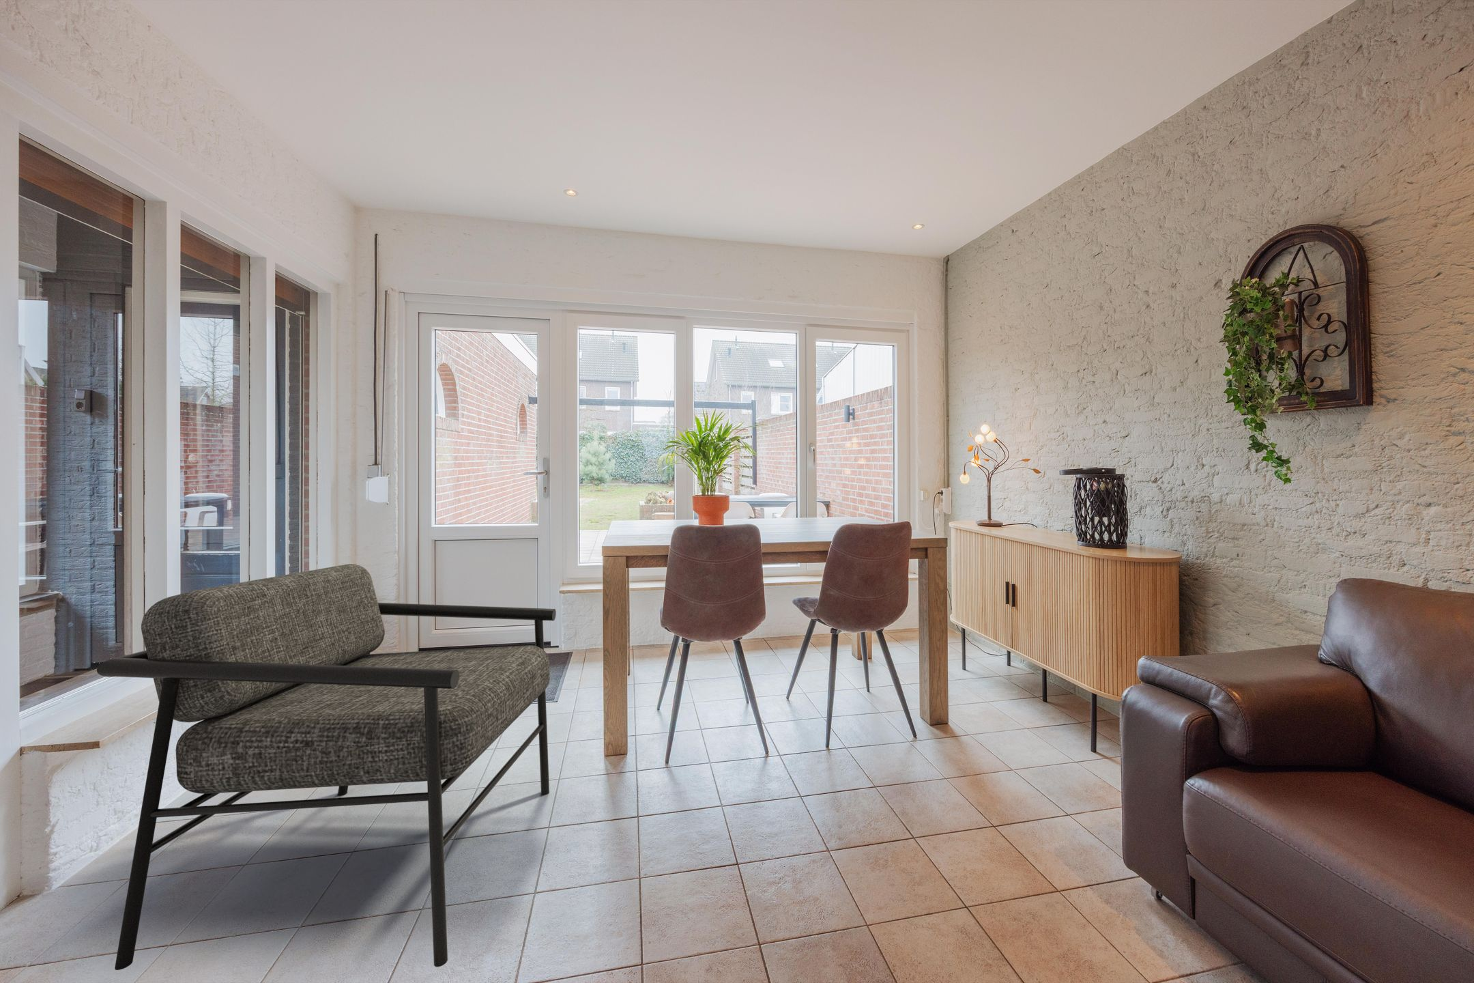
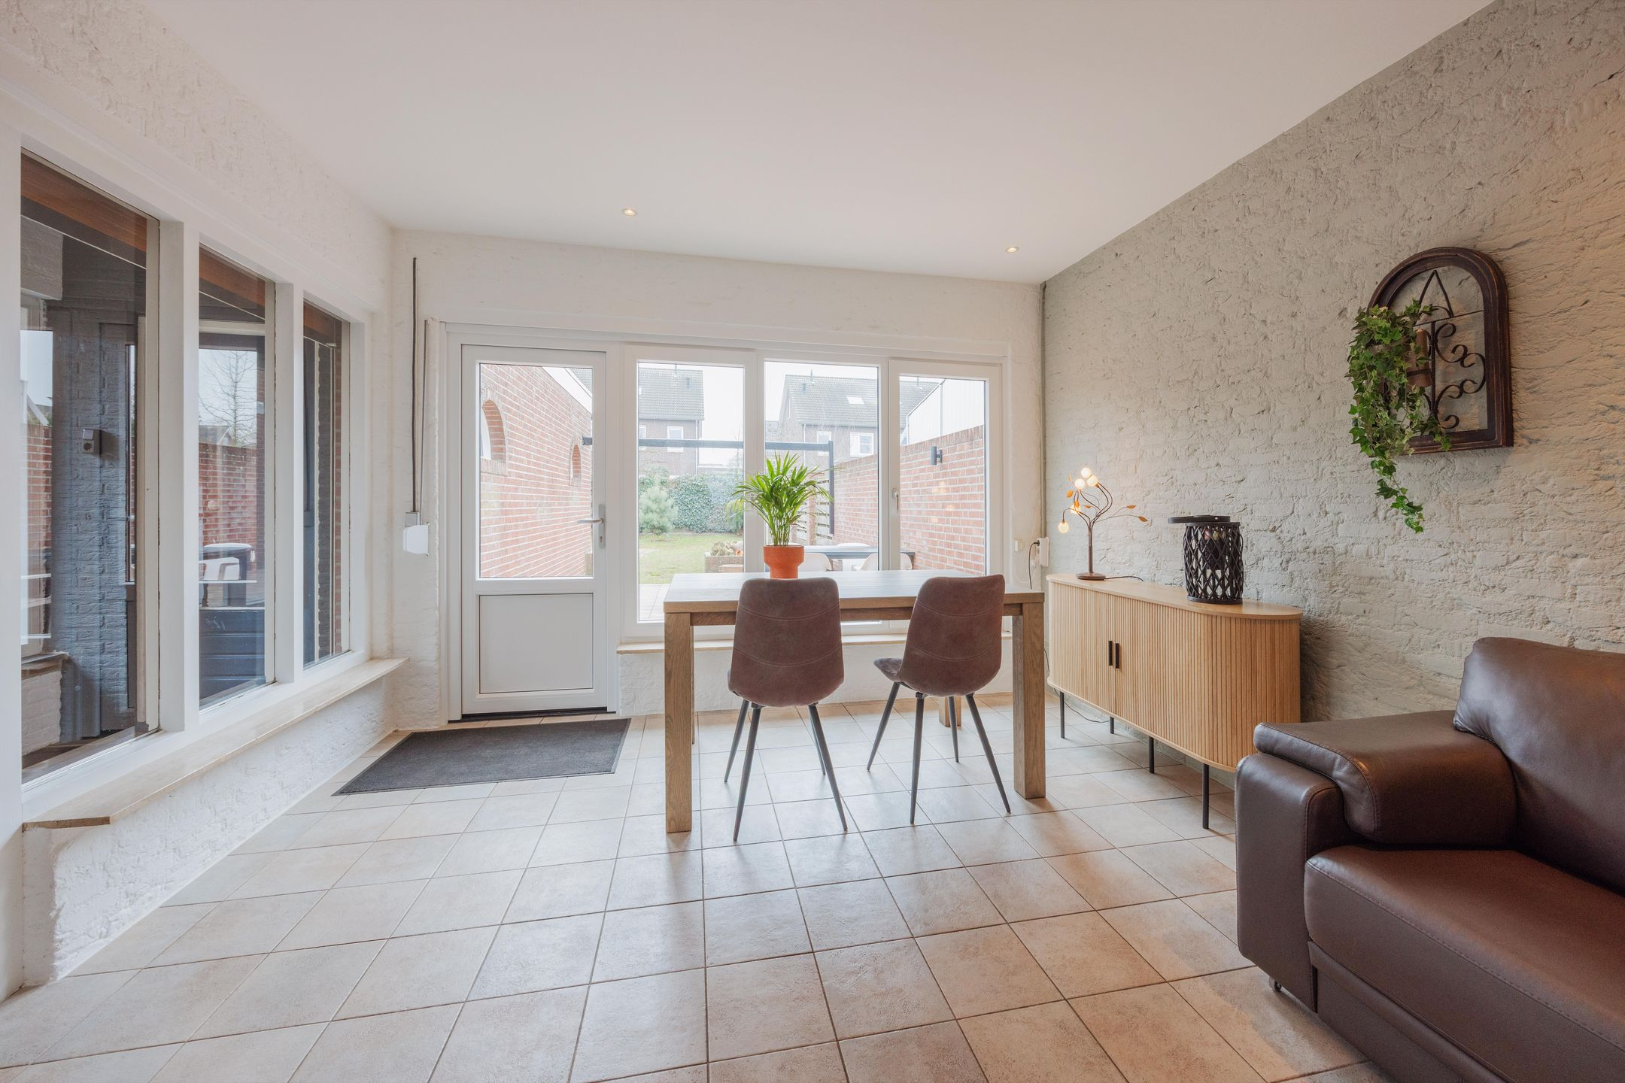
- armchair [97,563,557,971]
